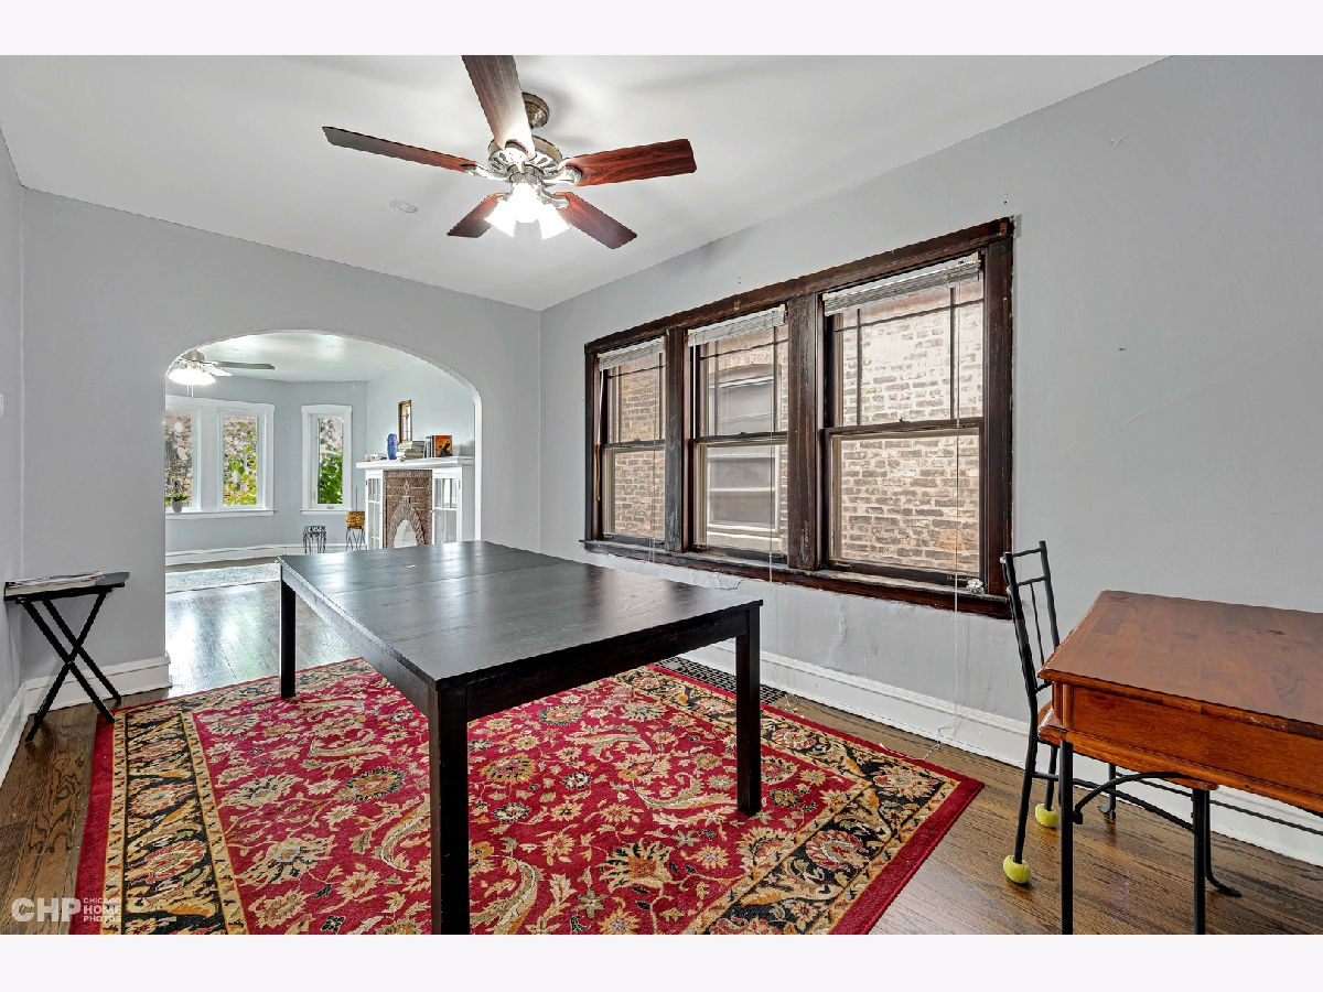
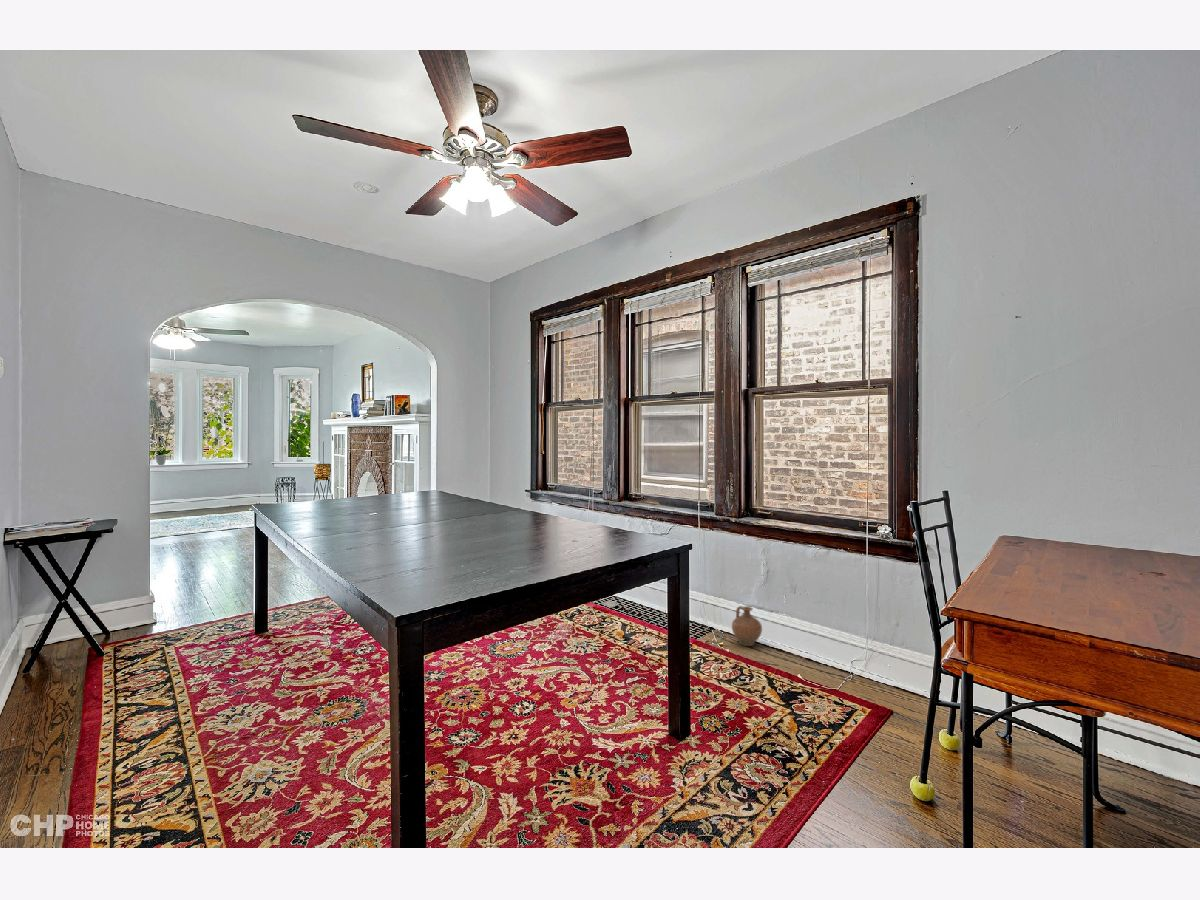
+ ceramic jug [731,605,763,647]
